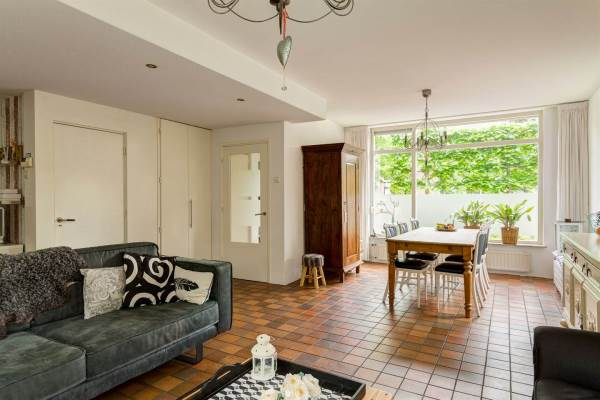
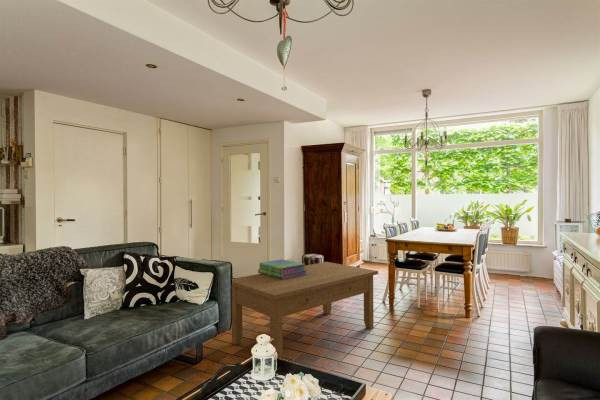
+ stack of books [257,259,307,279]
+ coffee table [231,261,379,360]
